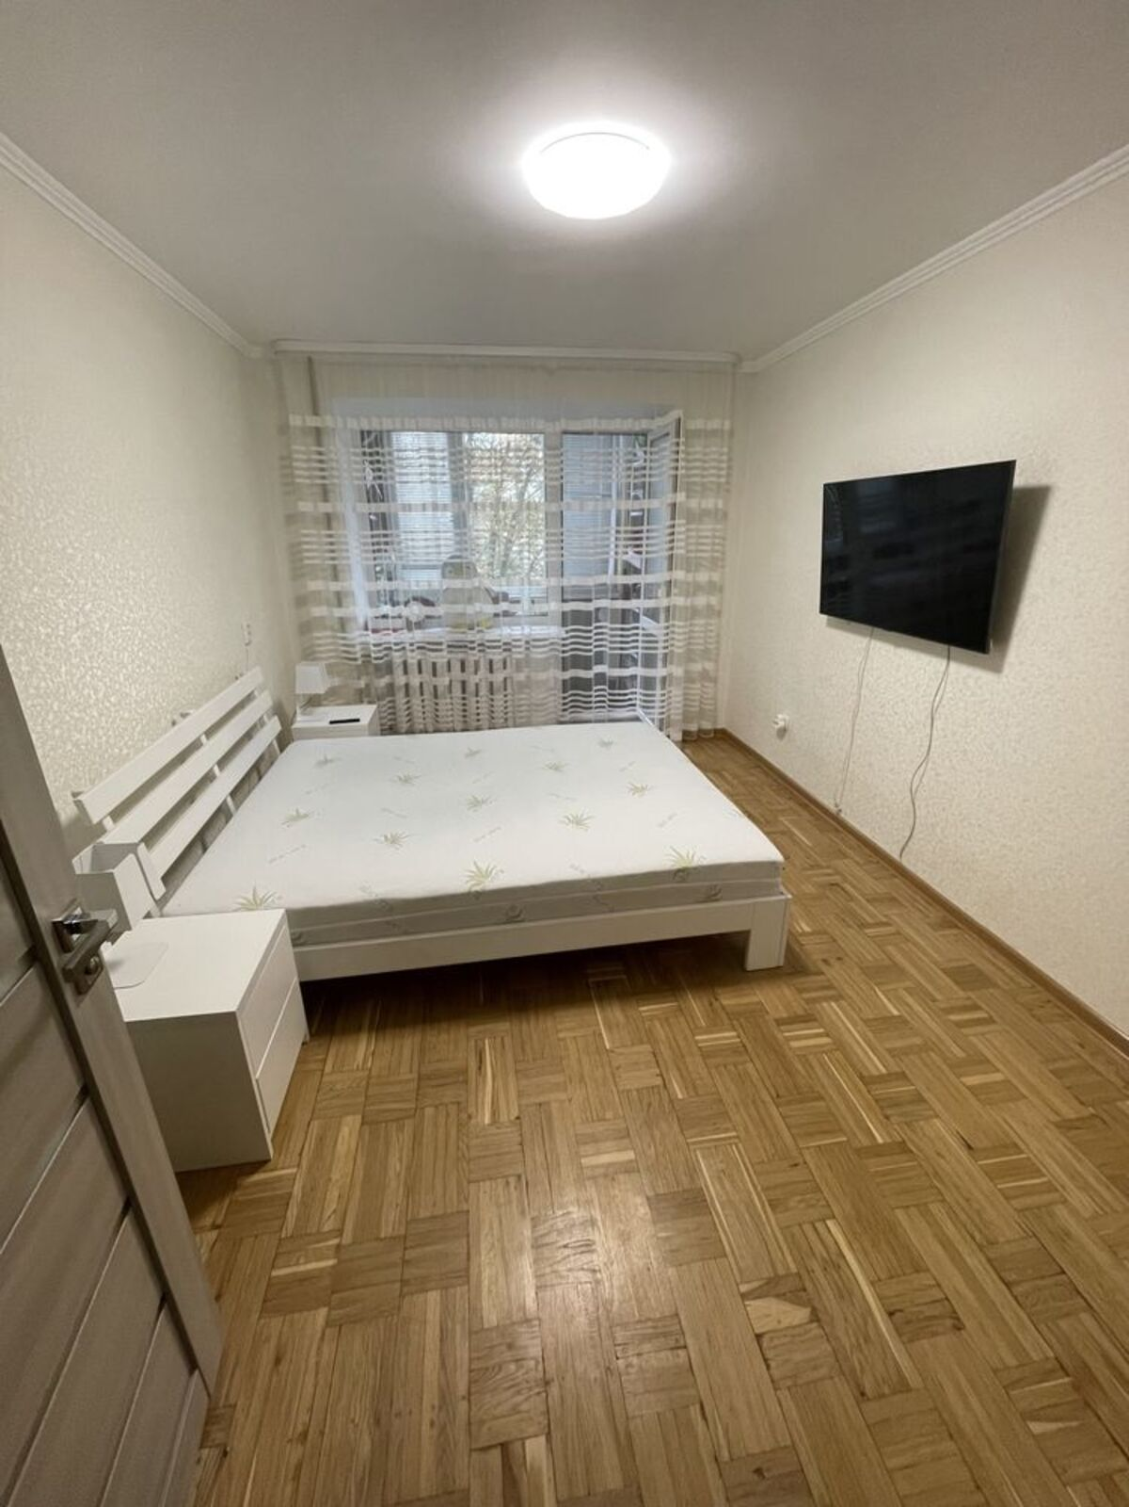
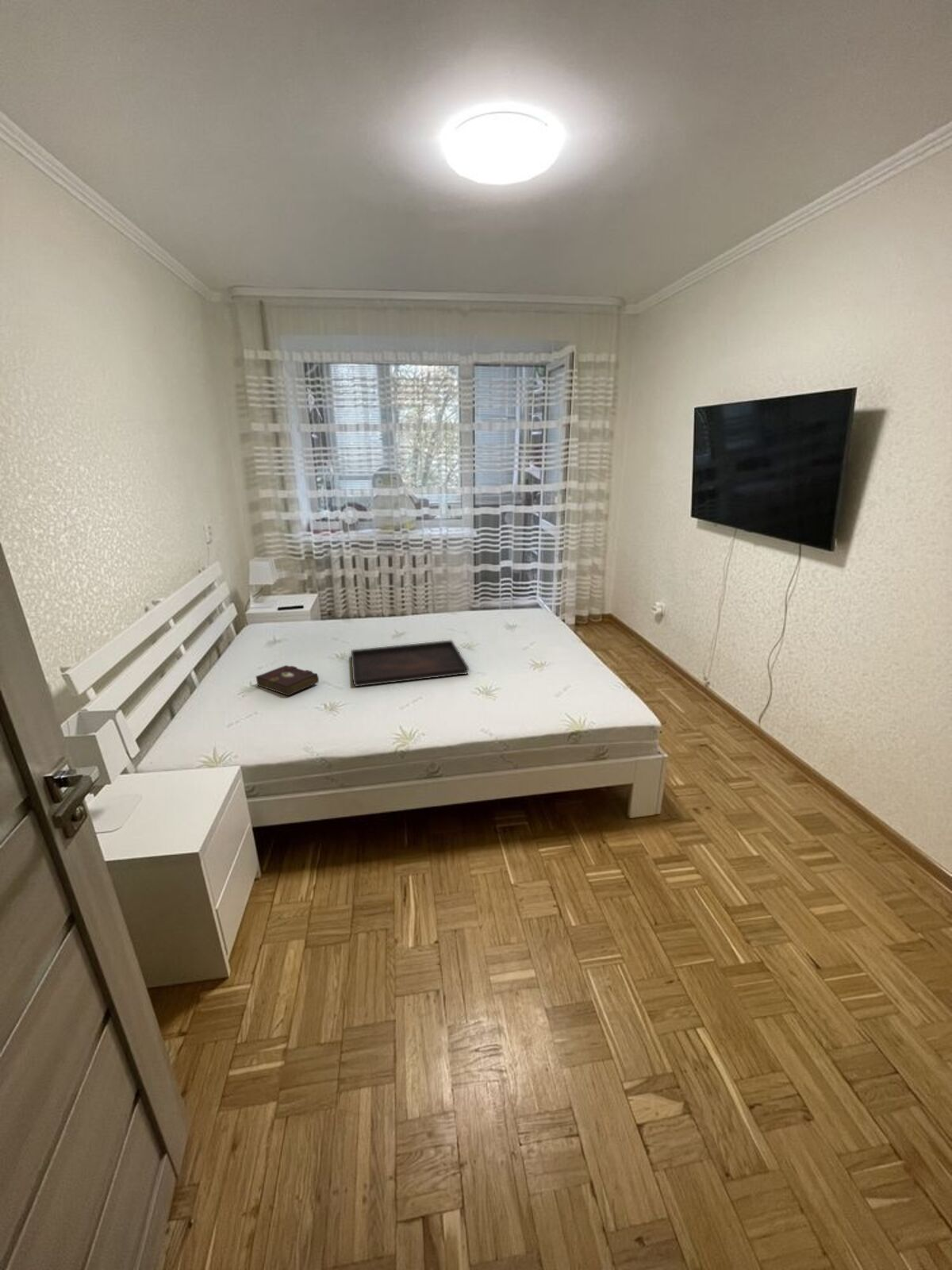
+ serving tray [350,639,470,687]
+ book [255,664,320,697]
